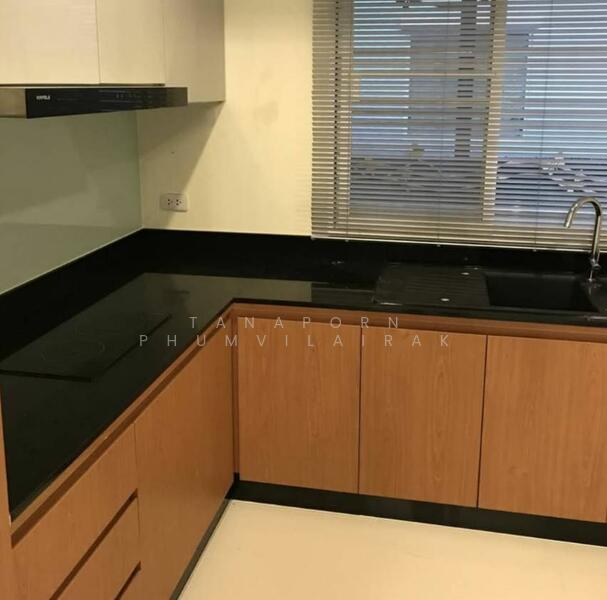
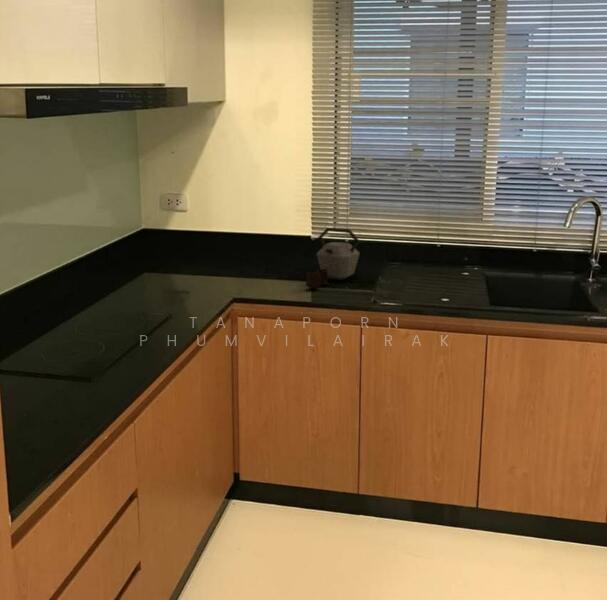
+ kettle [305,227,361,289]
